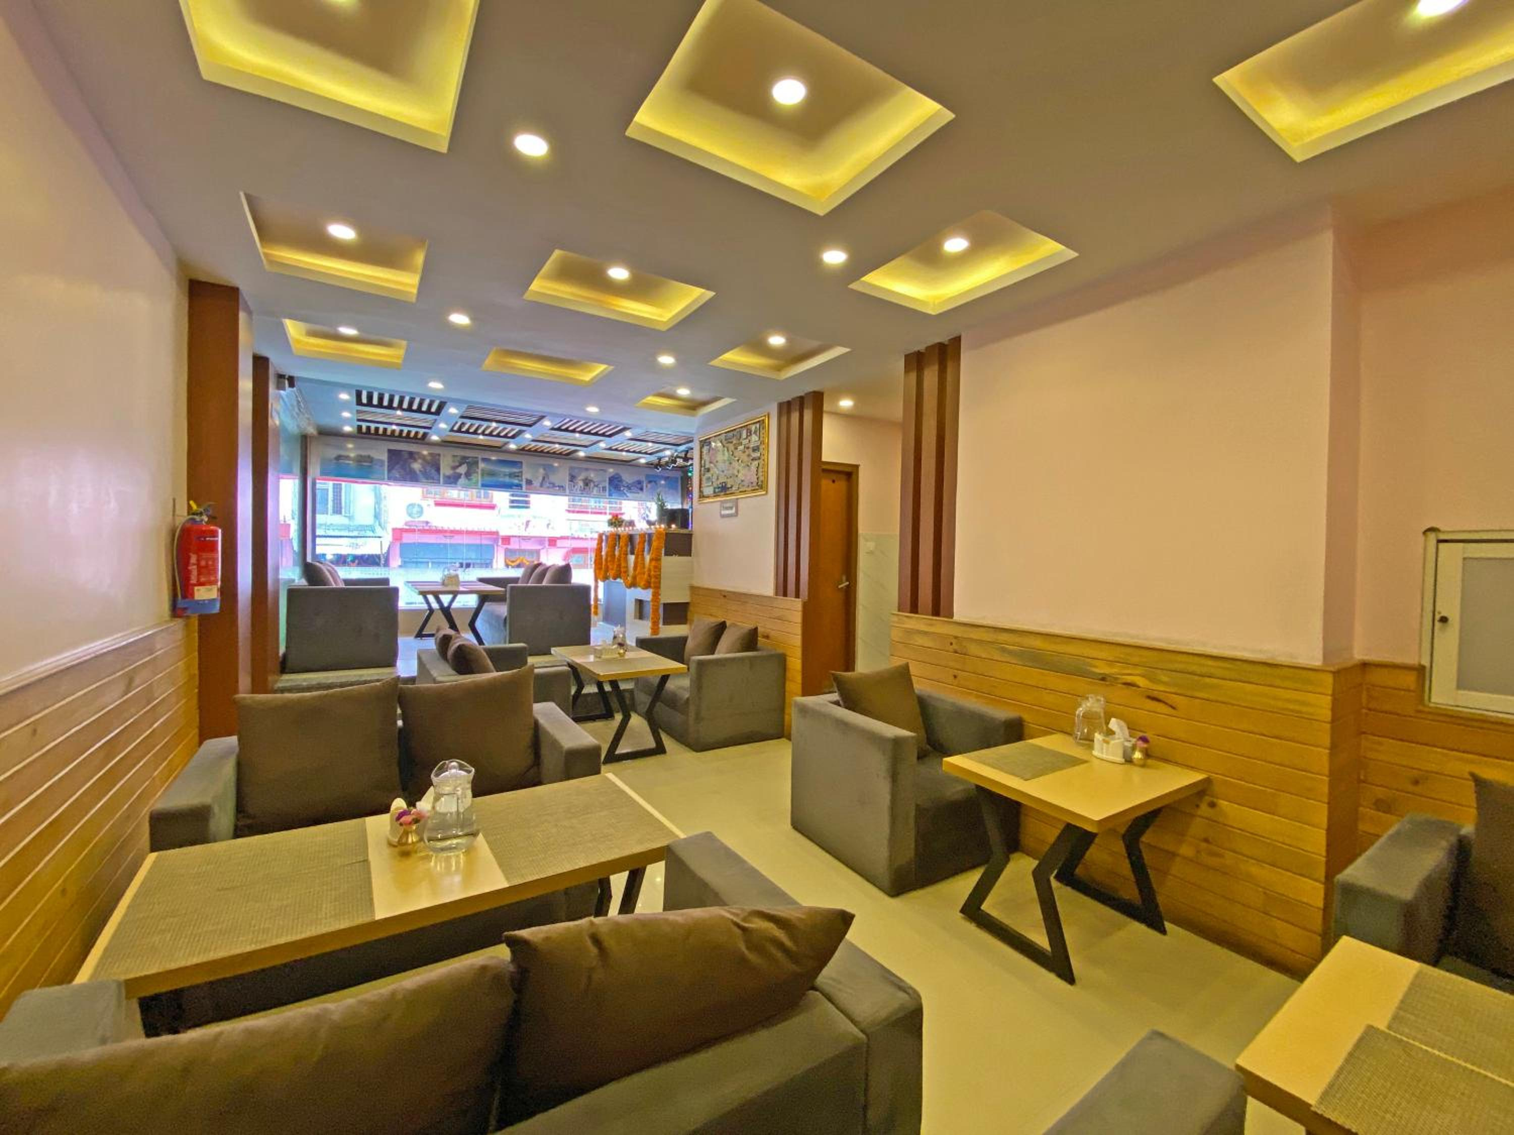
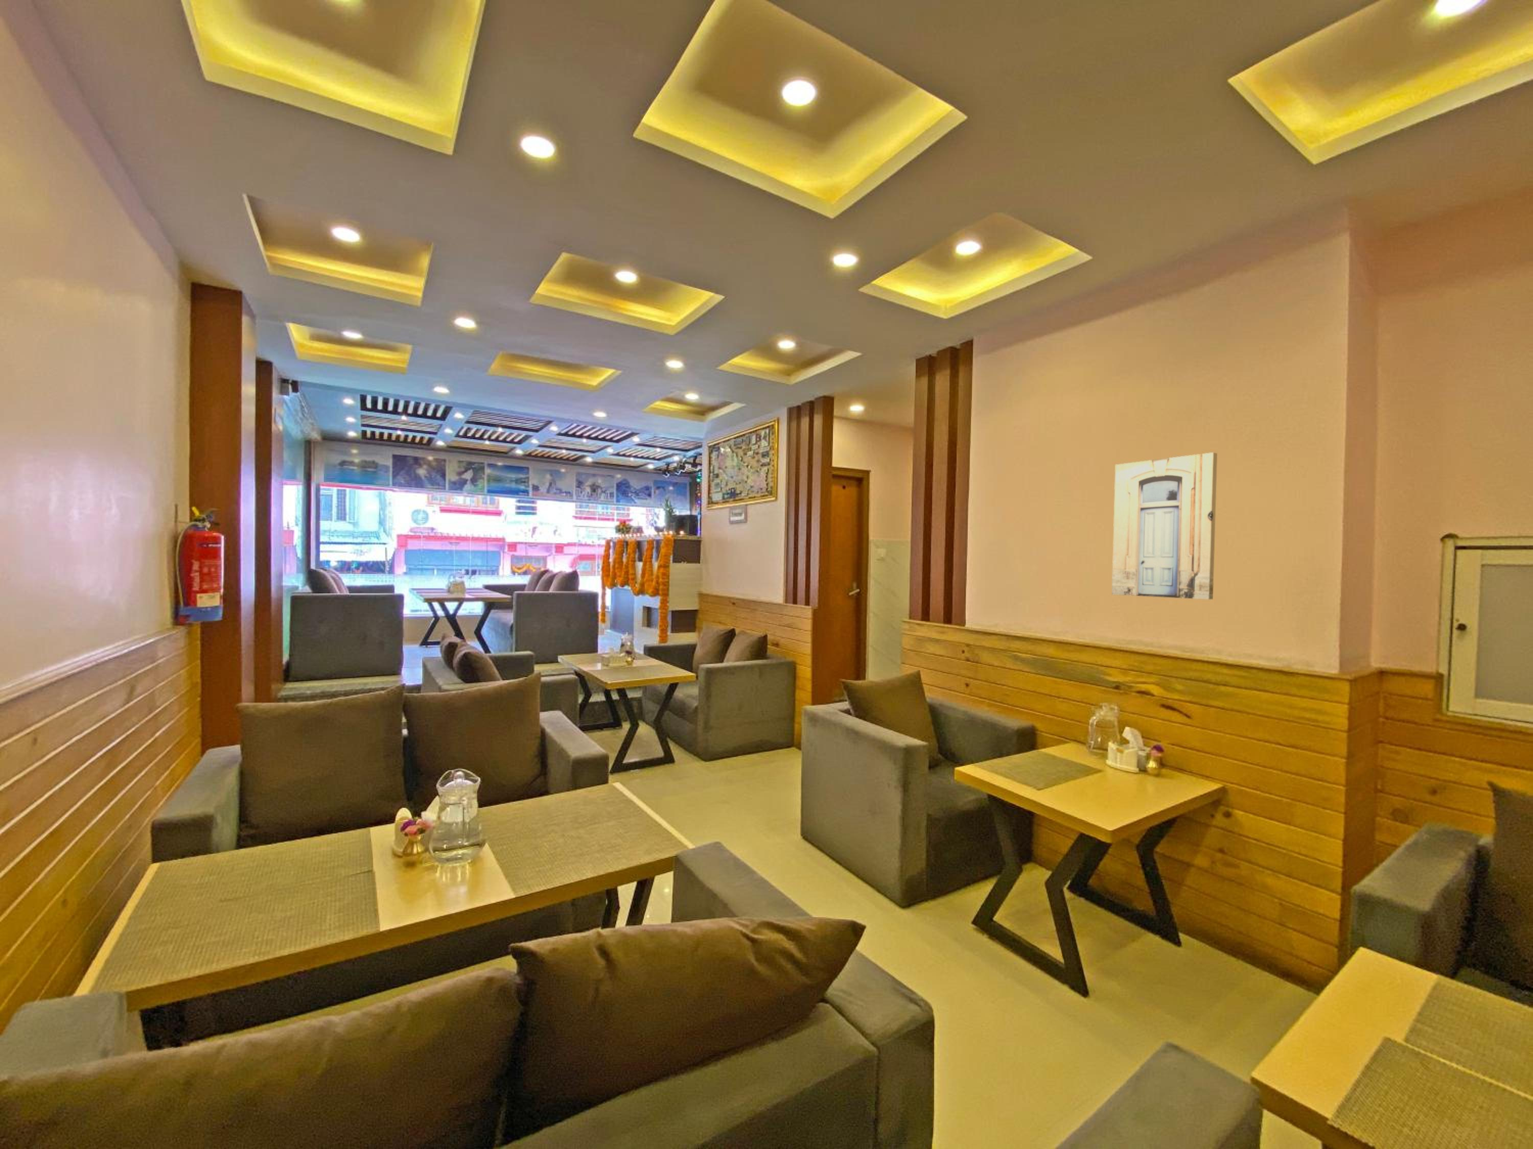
+ wall art [1112,451,1218,600]
